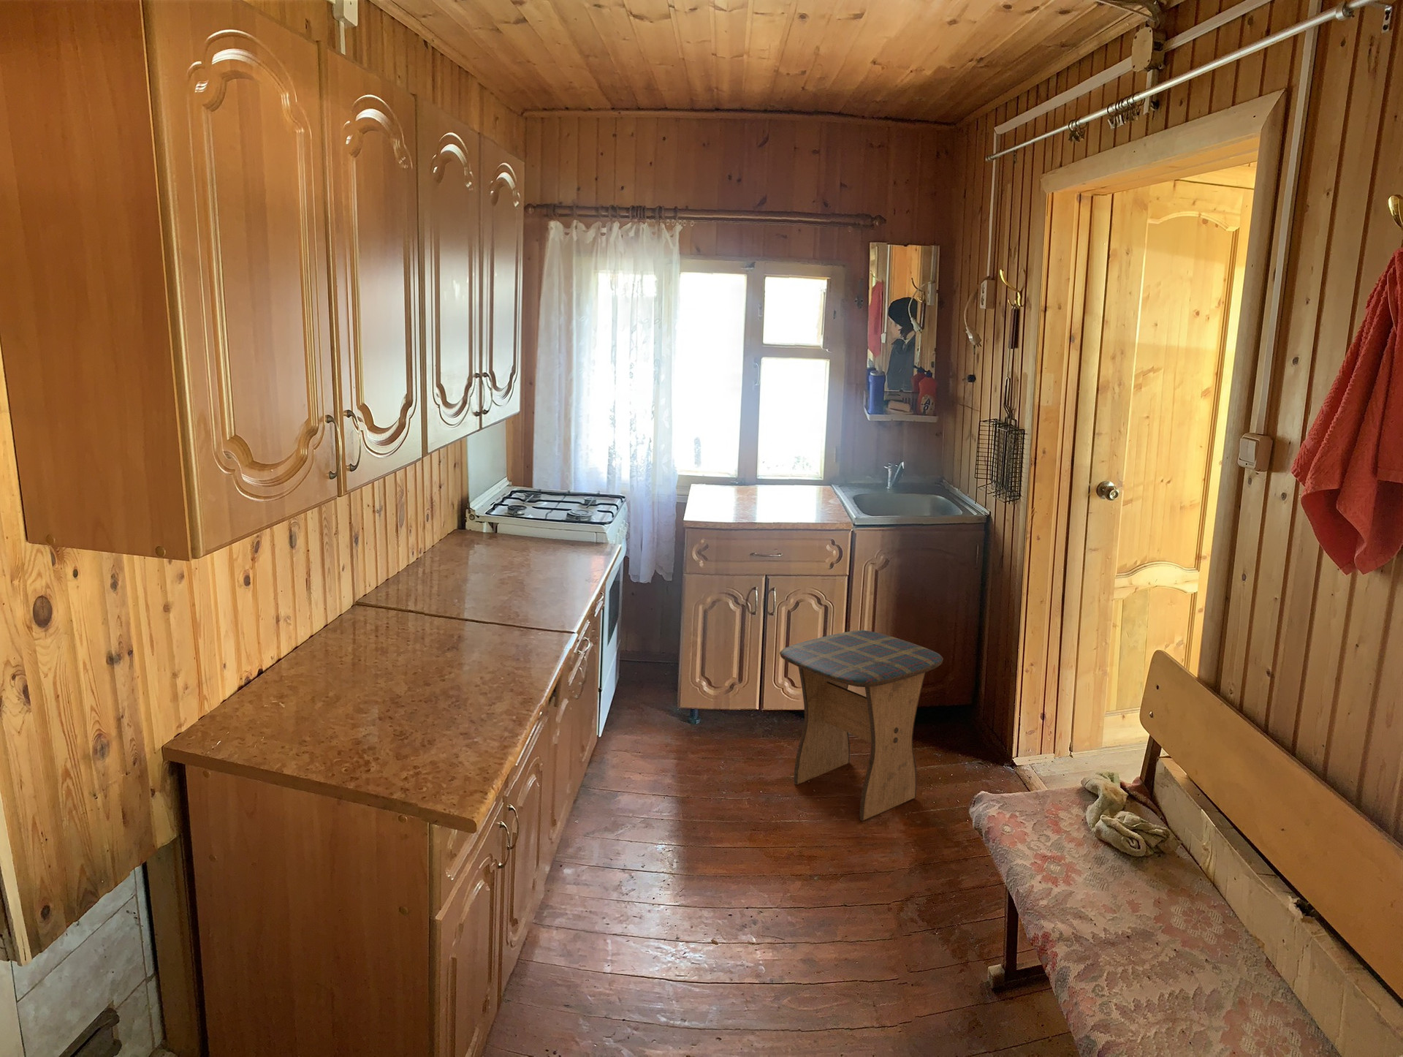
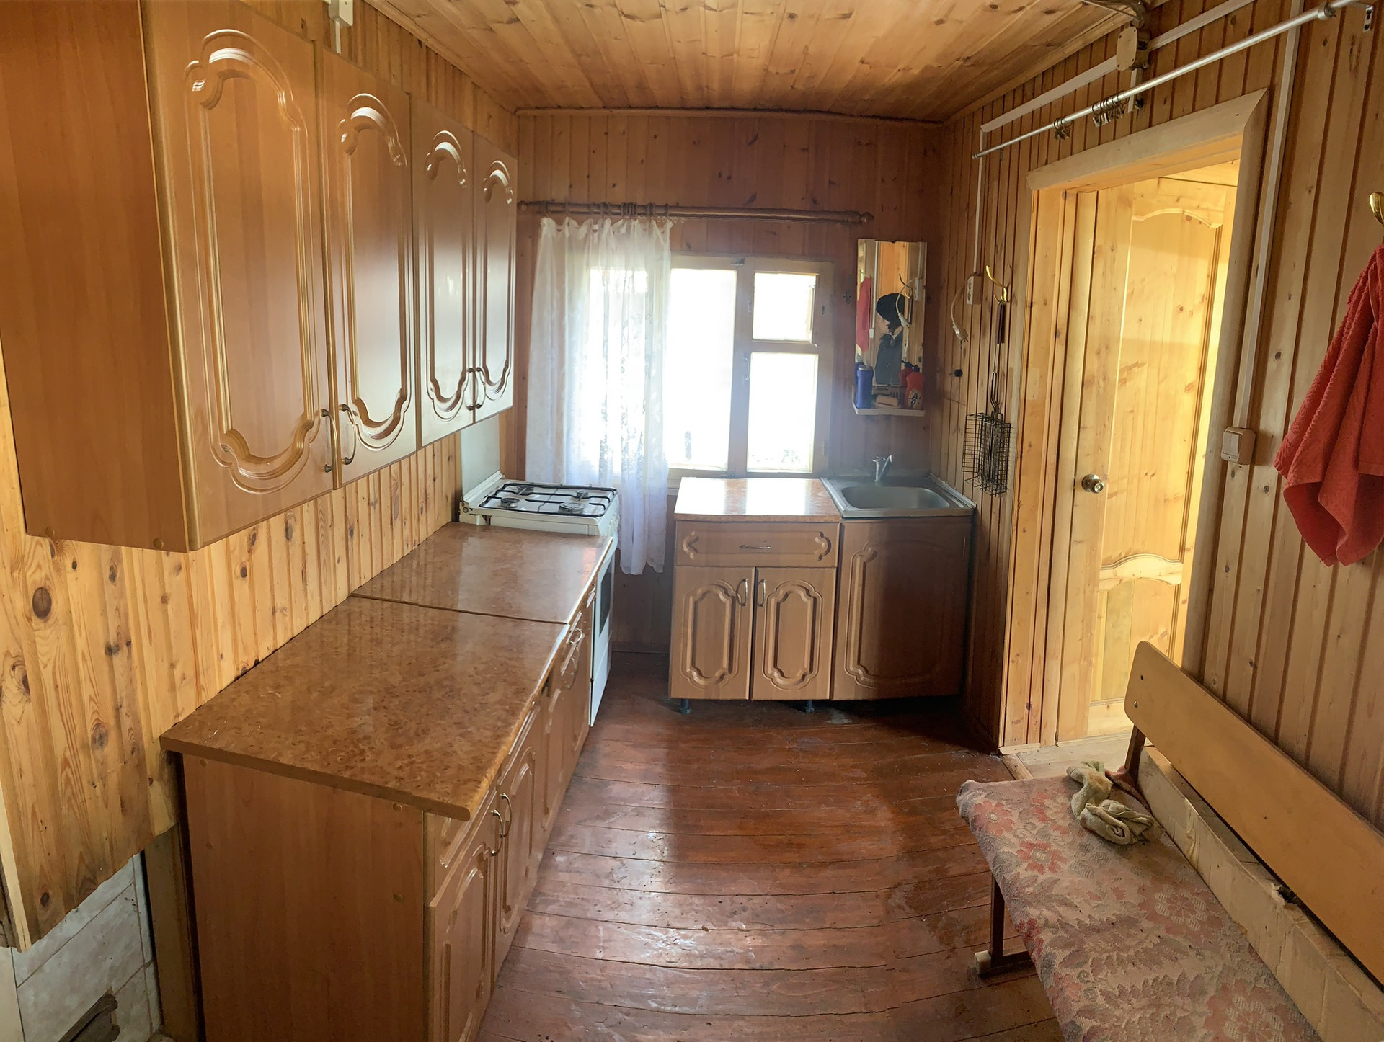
- stool [779,630,945,822]
